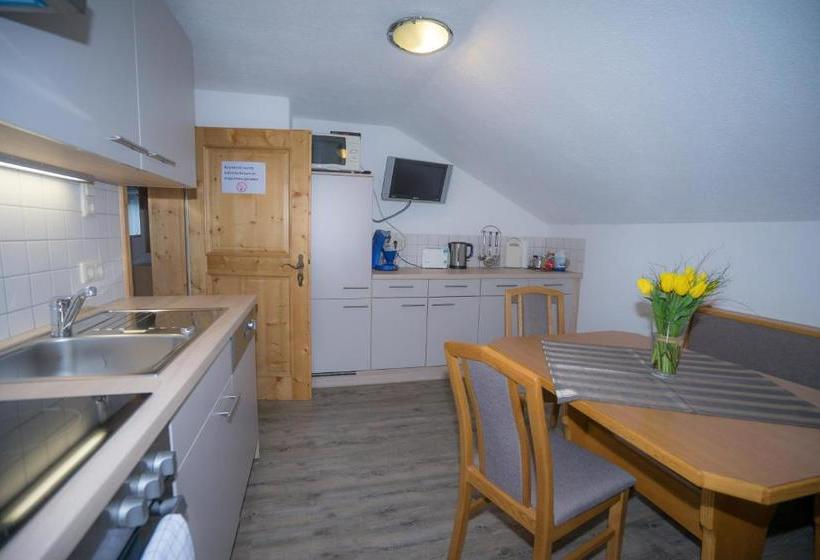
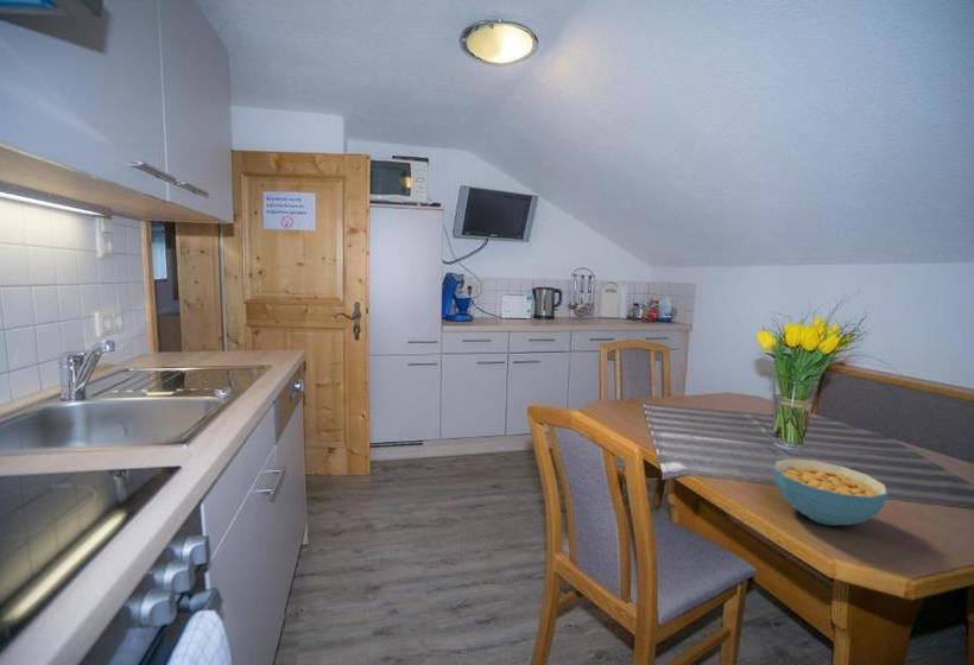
+ cereal bowl [772,457,888,527]
